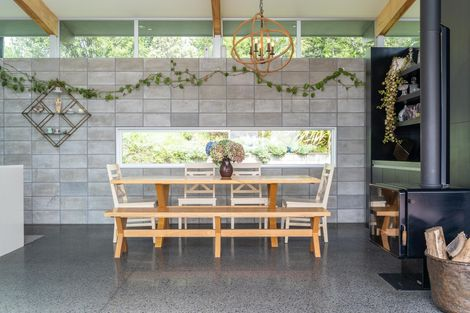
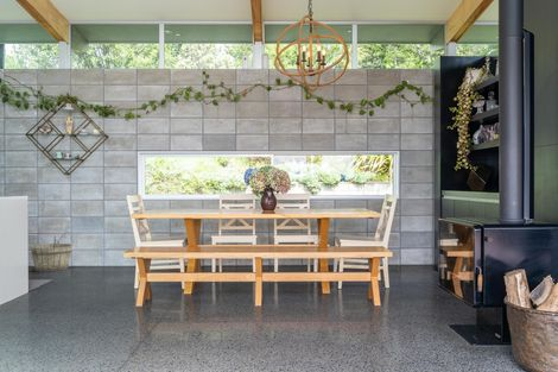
+ wooden bucket [30,235,74,272]
